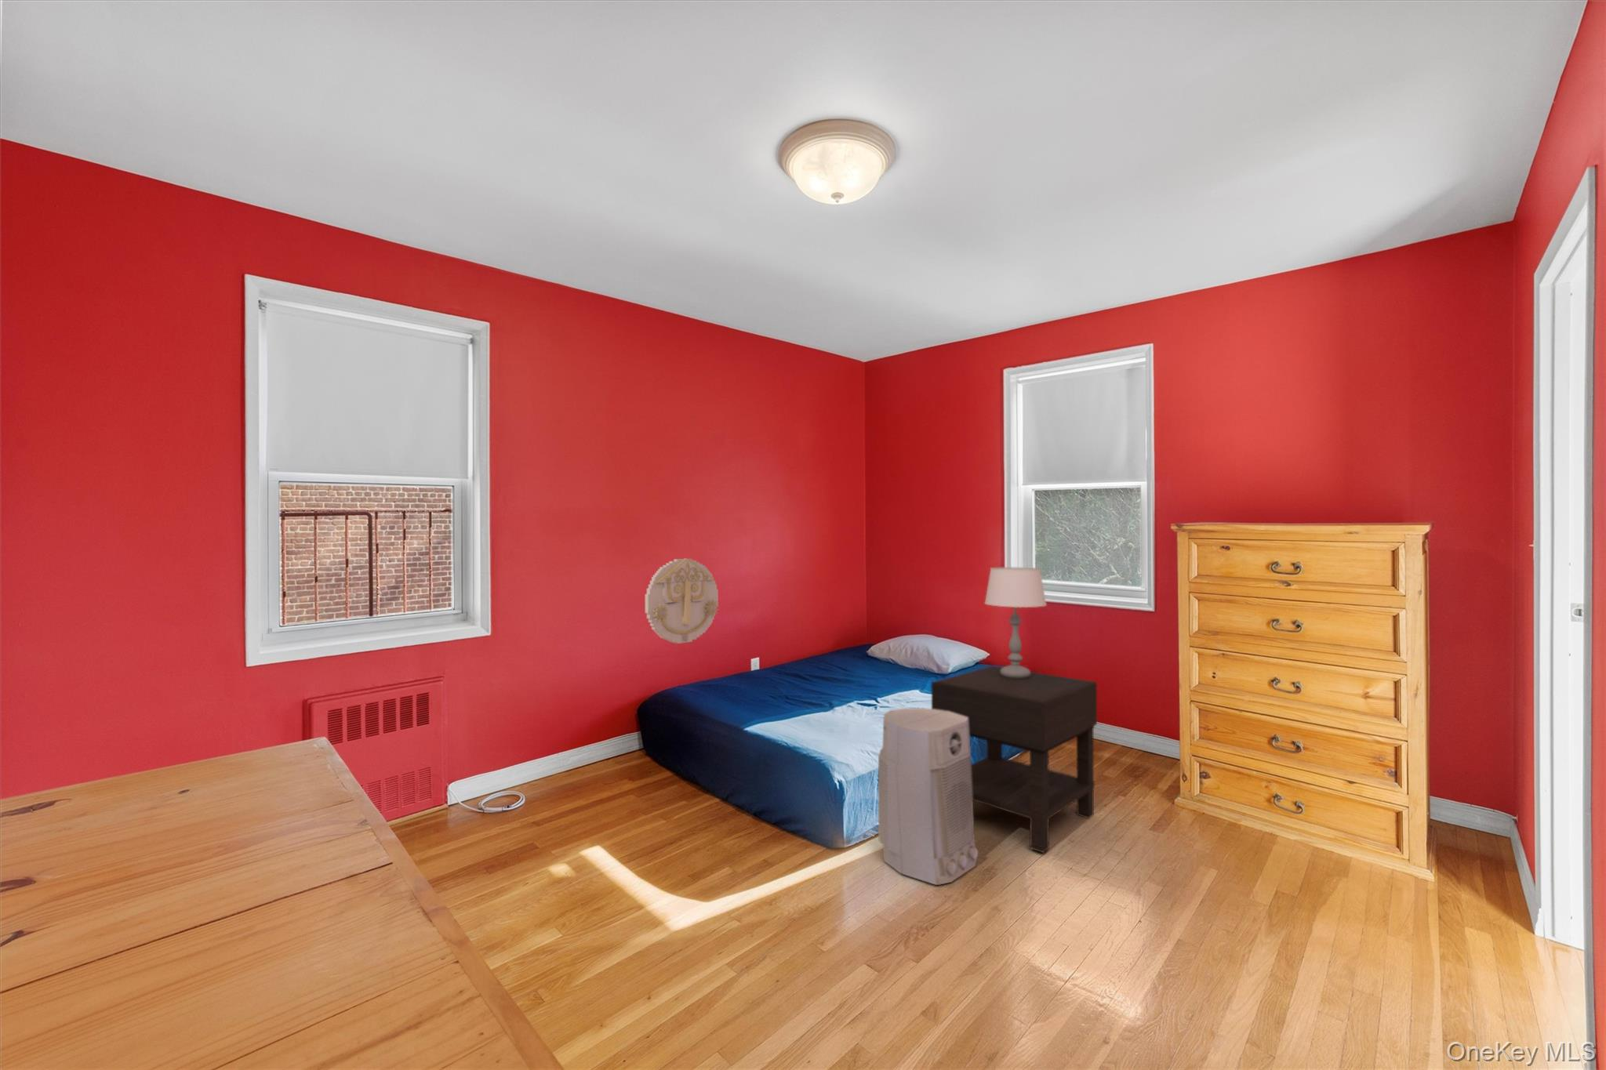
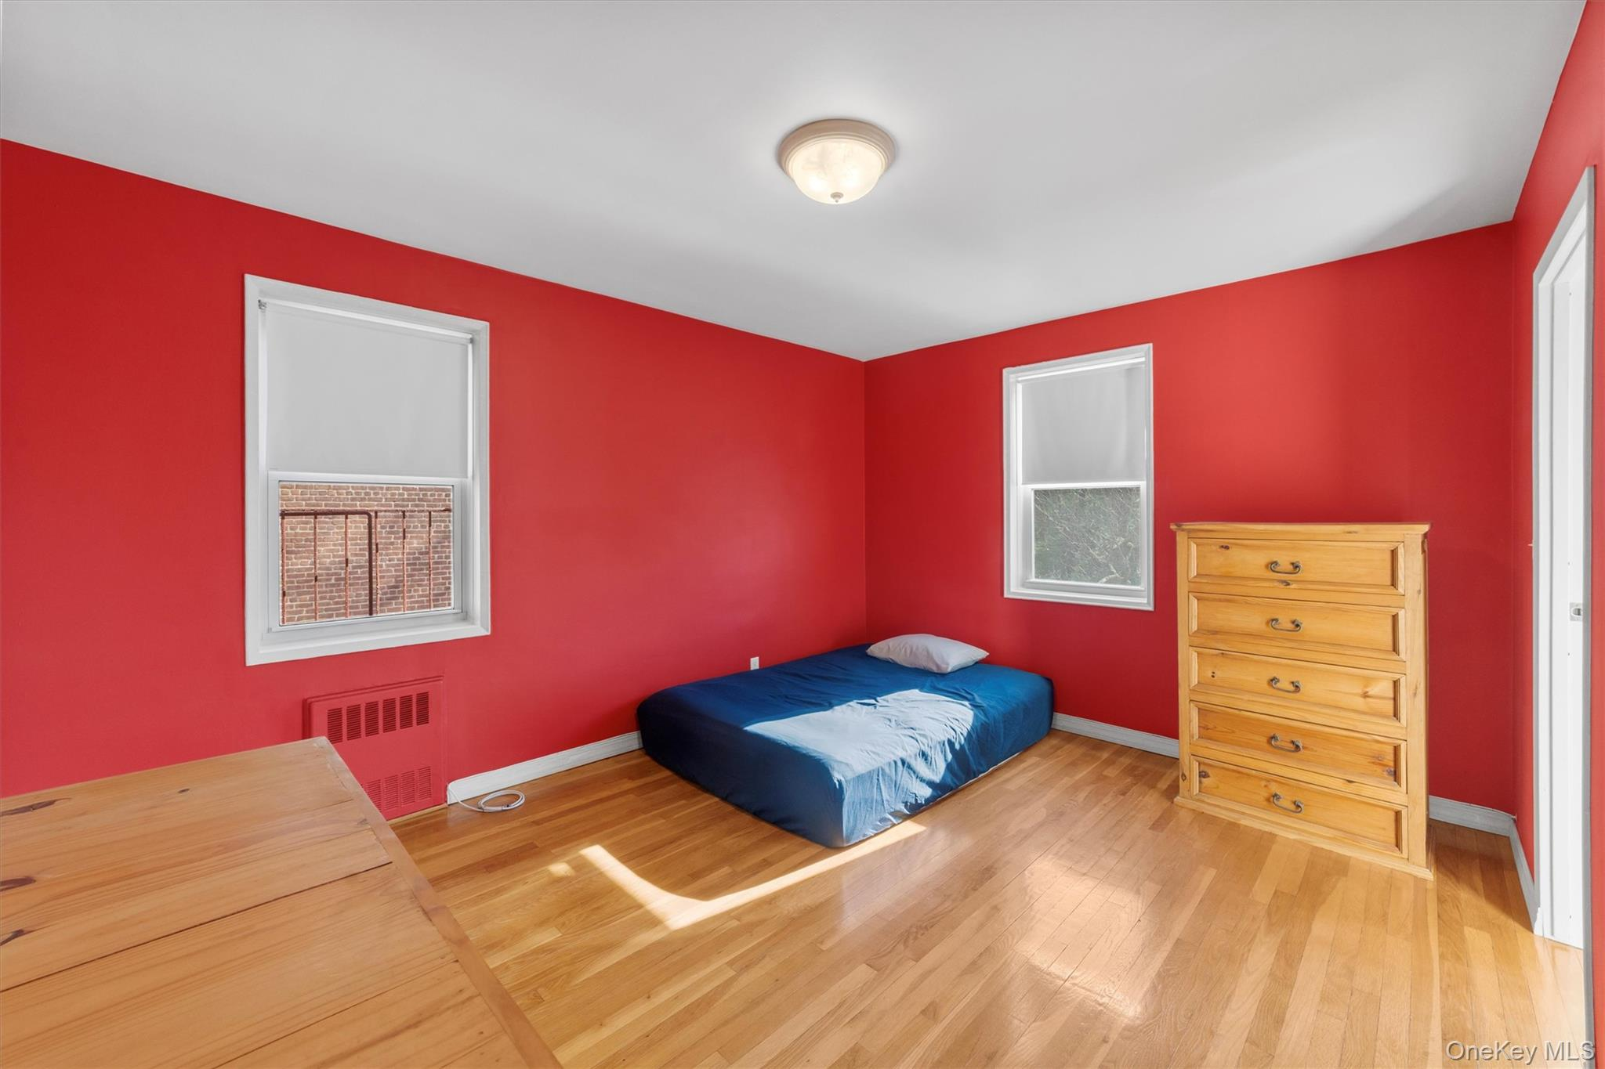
- wall decoration [645,558,719,645]
- table lamp [984,567,1047,678]
- nightstand [930,665,1097,854]
- air purifier [878,707,979,886]
